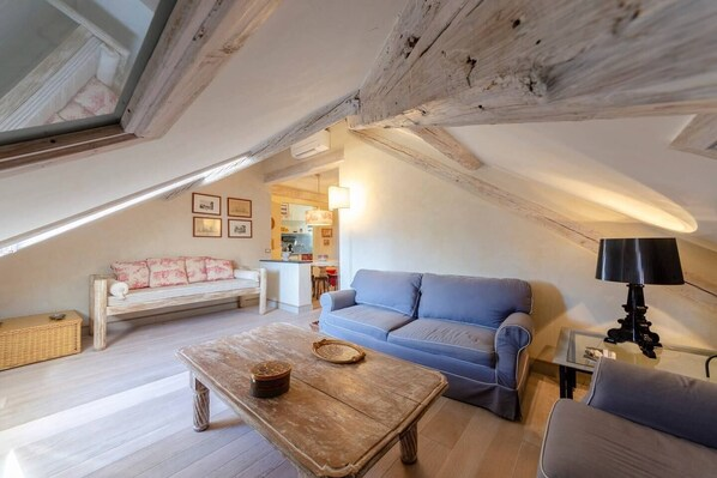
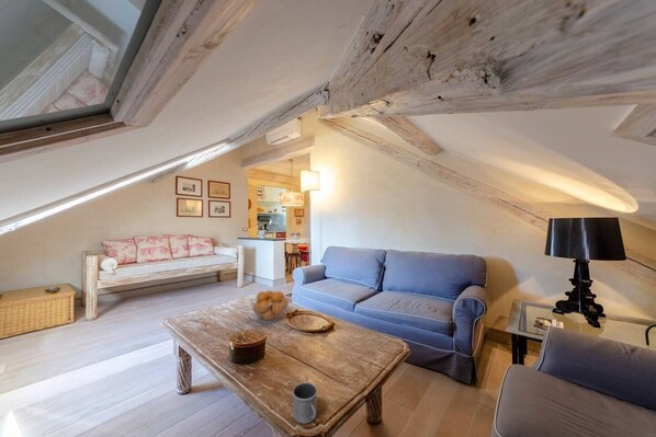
+ fruit basket [249,289,291,324]
+ mug [292,381,318,425]
